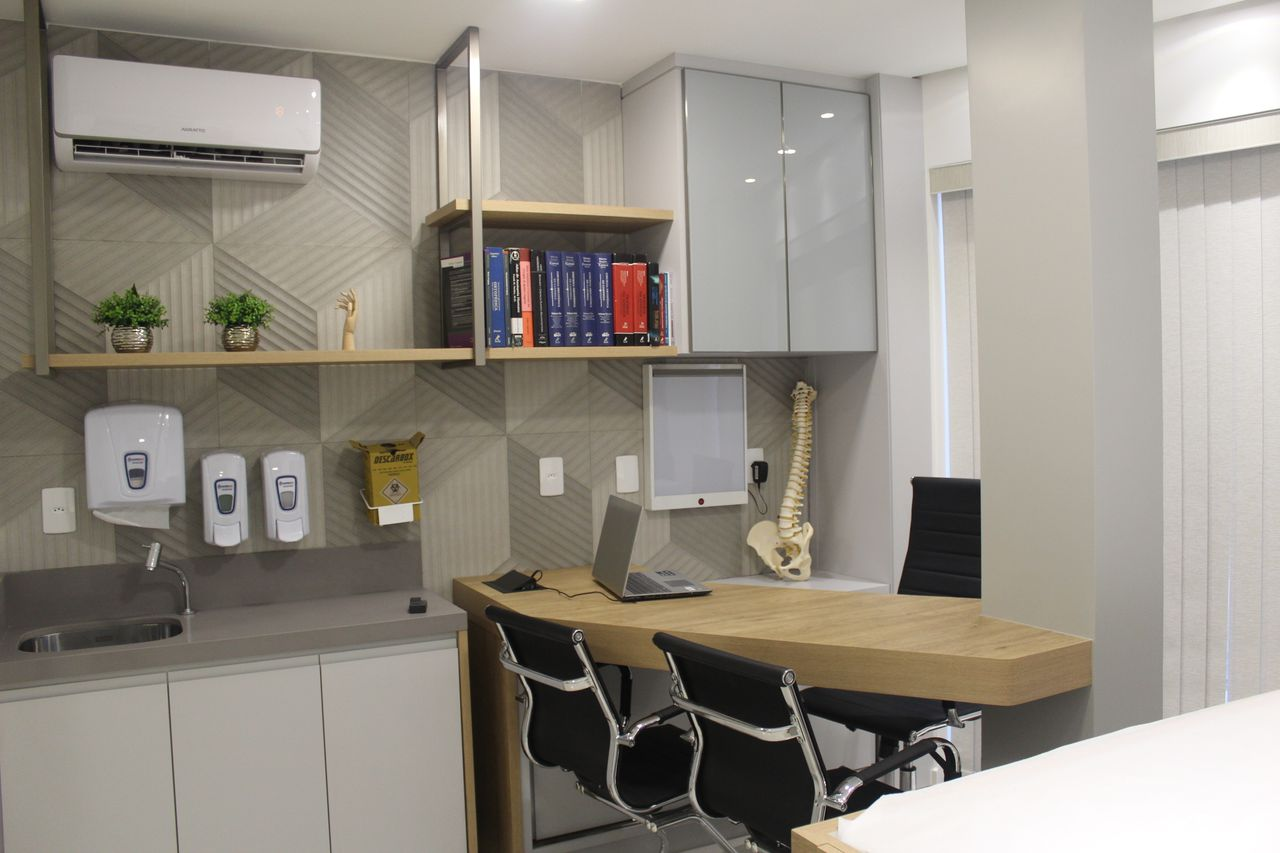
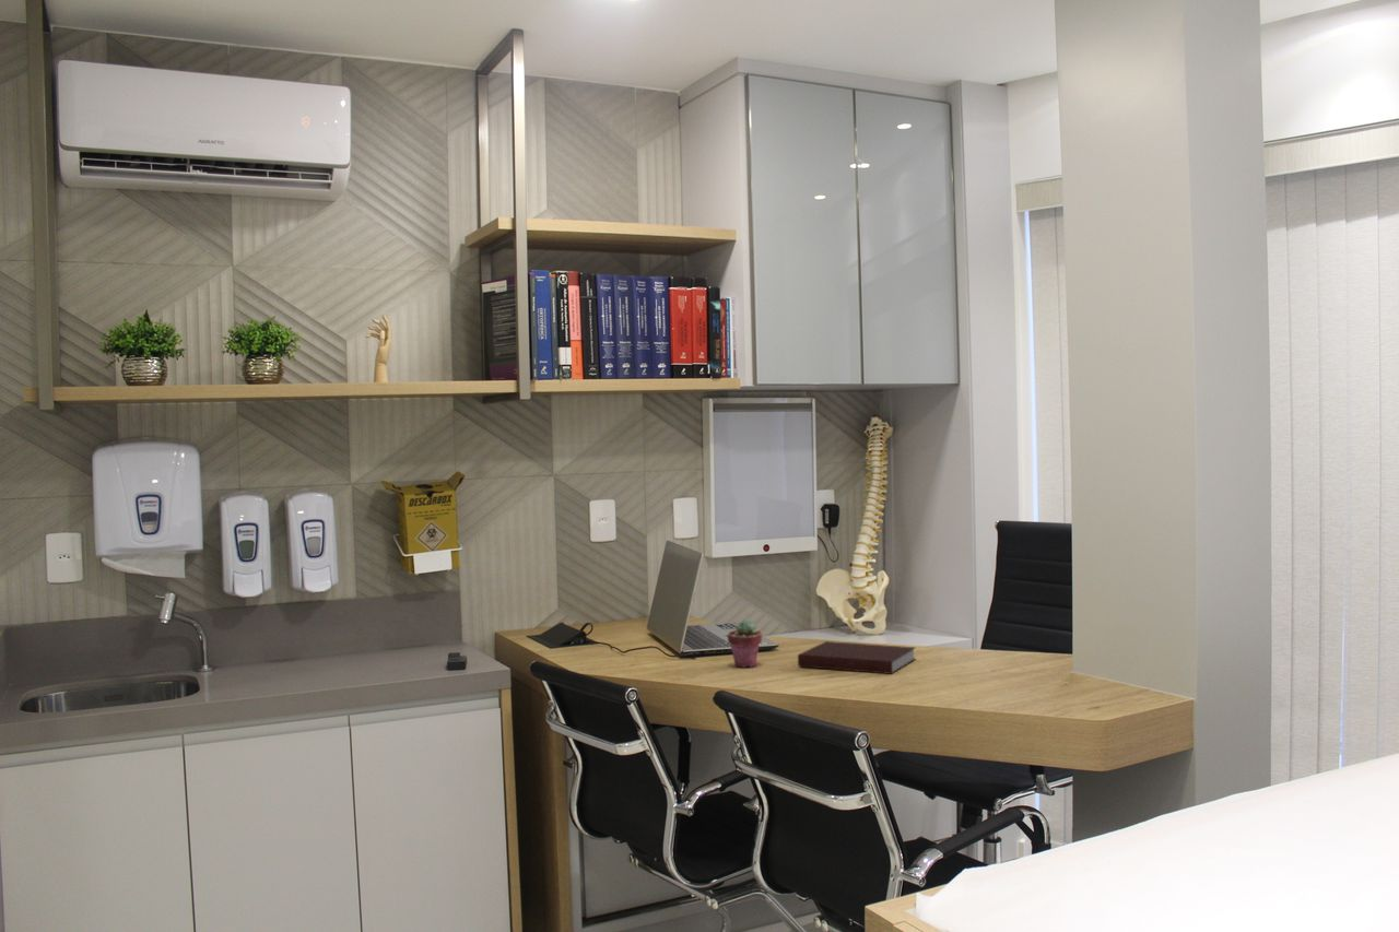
+ potted succulent [727,618,763,669]
+ notebook [797,640,916,675]
